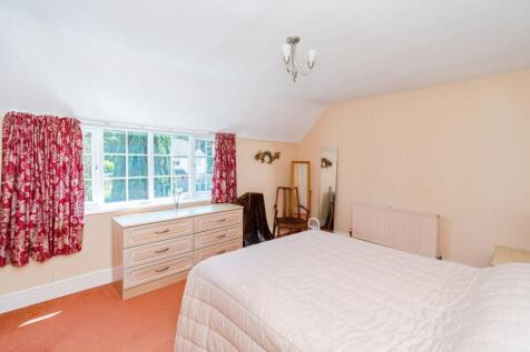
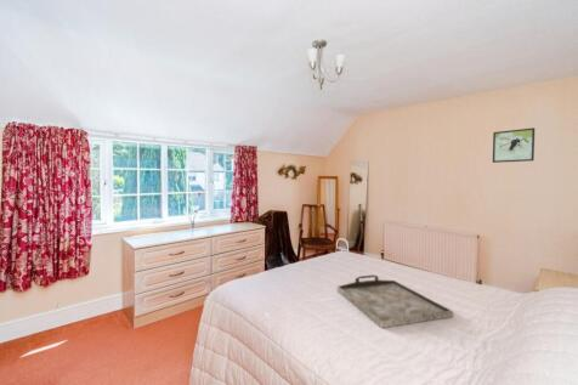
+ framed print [492,126,536,164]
+ serving tray [336,273,454,329]
